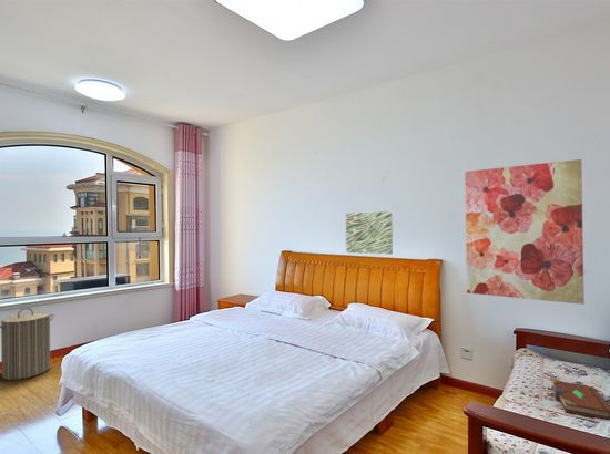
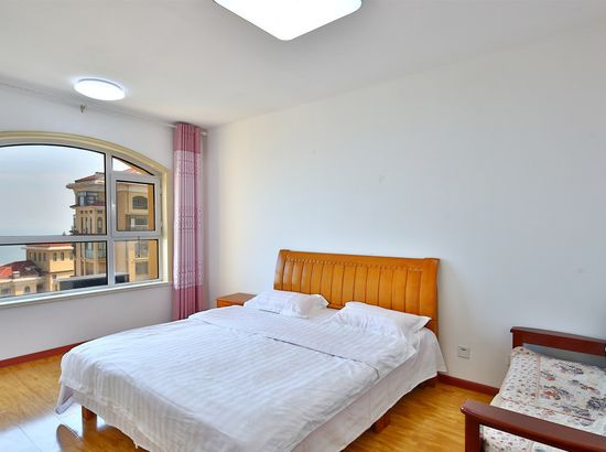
- book [550,378,610,420]
- wall art [464,158,586,306]
- laundry hamper [0,307,55,381]
- wall art [345,210,394,255]
